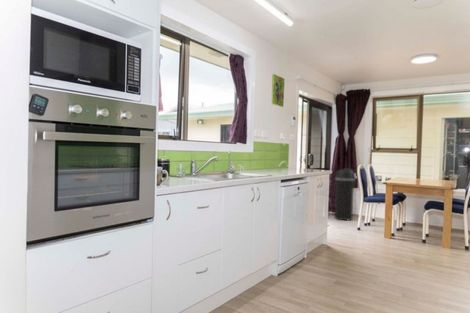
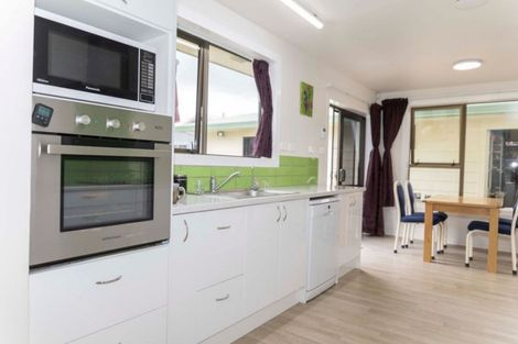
- trash can [334,167,357,221]
